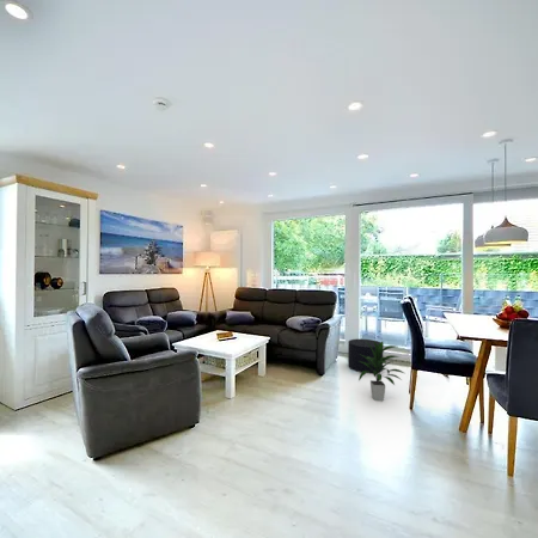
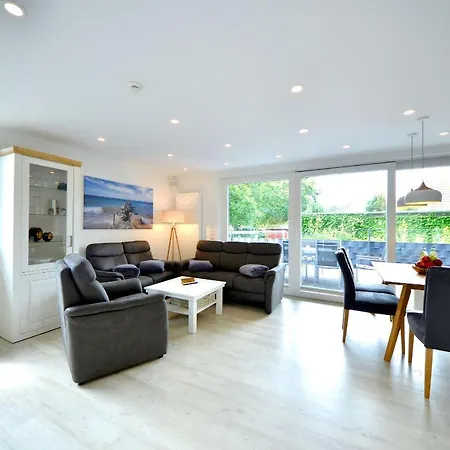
- indoor plant [357,341,406,402]
- stool [347,338,384,374]
